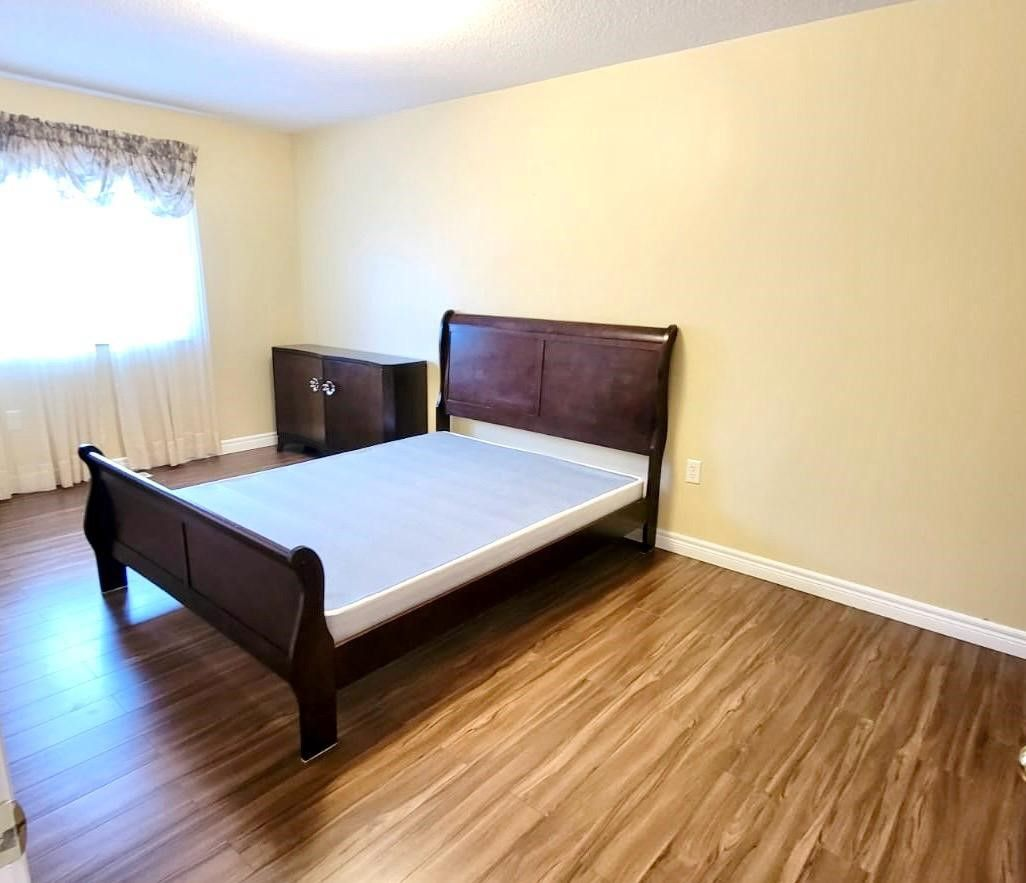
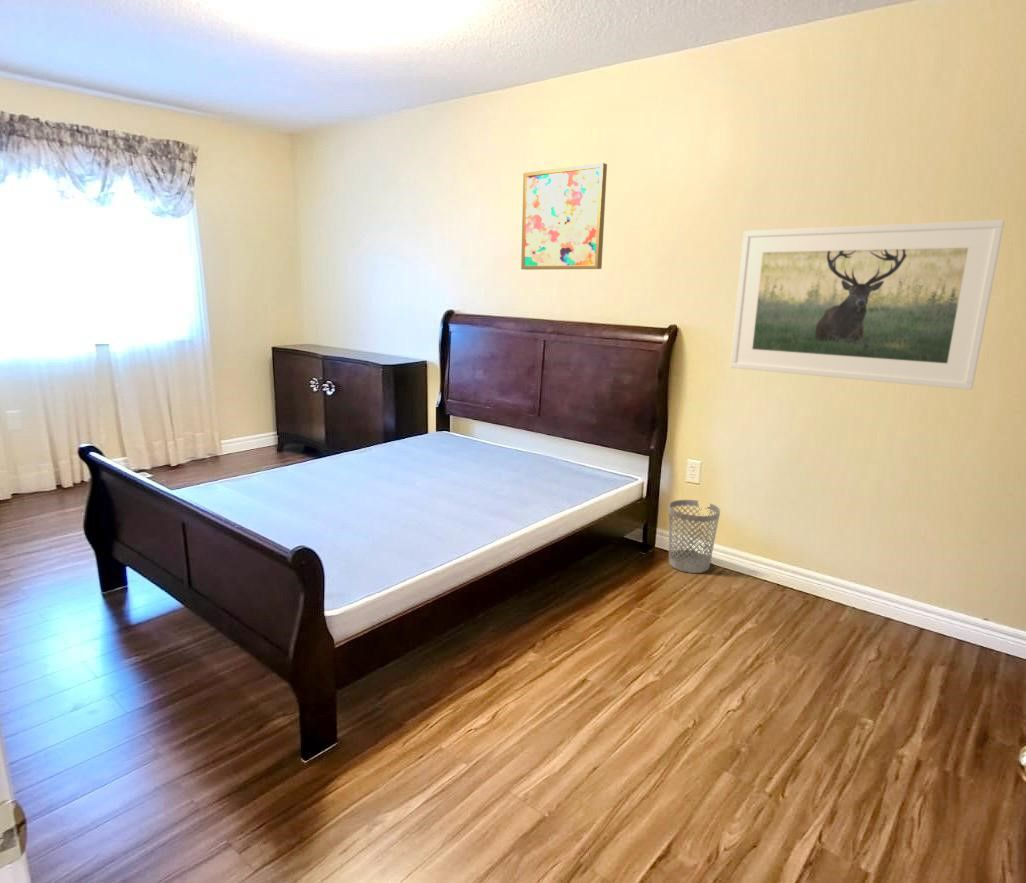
+ wall art [520,162,608,271]
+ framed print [729,219,1006,391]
+ wastebasket [668,499,721,574]
